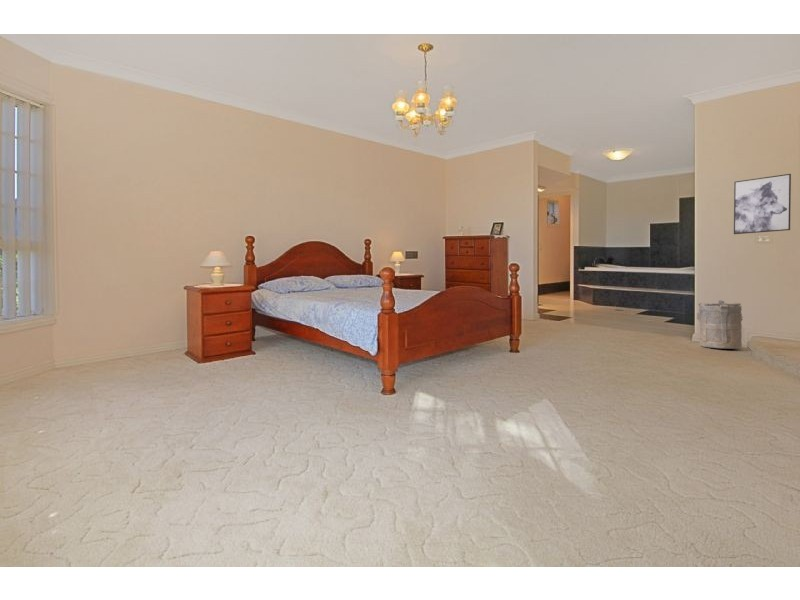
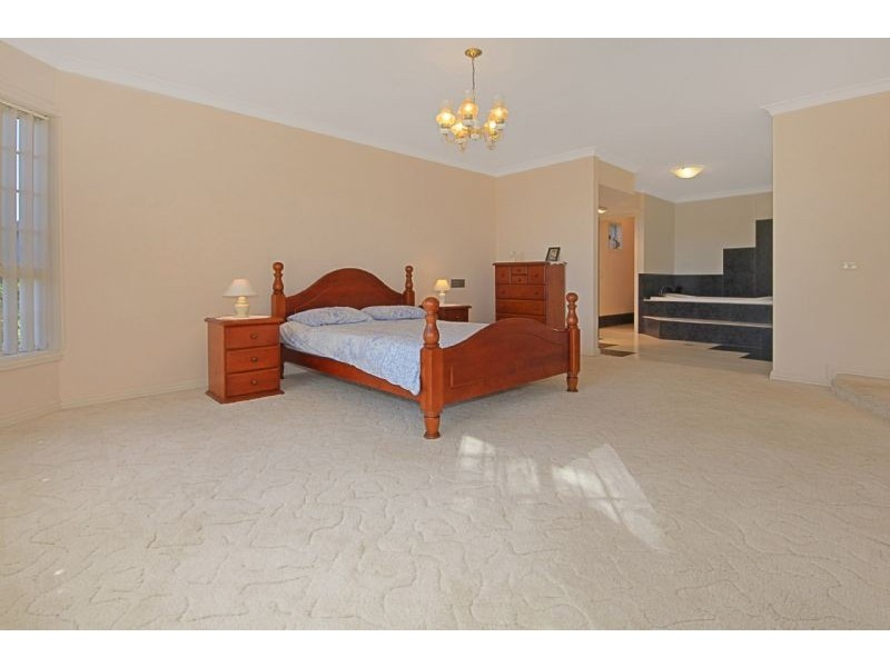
- laundry hamper [696,299,744,350]
- wall art [733,173,792,235]
